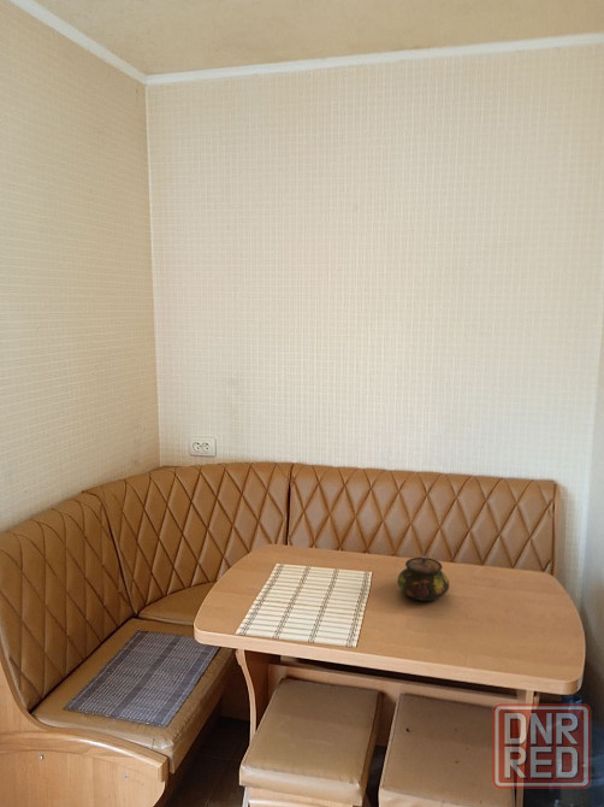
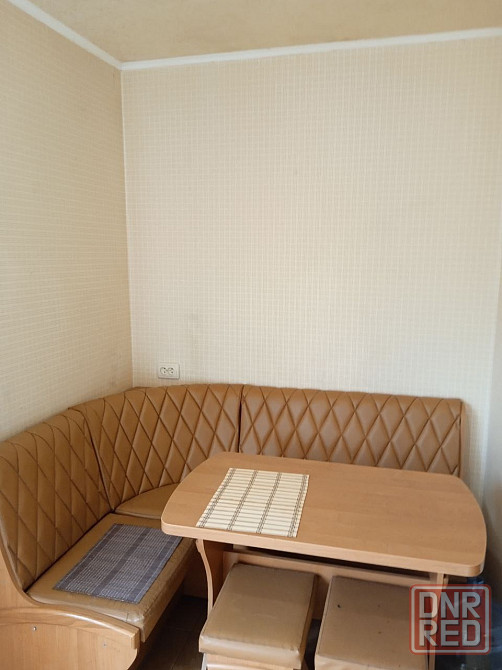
- teapot [396,553,450,602]
